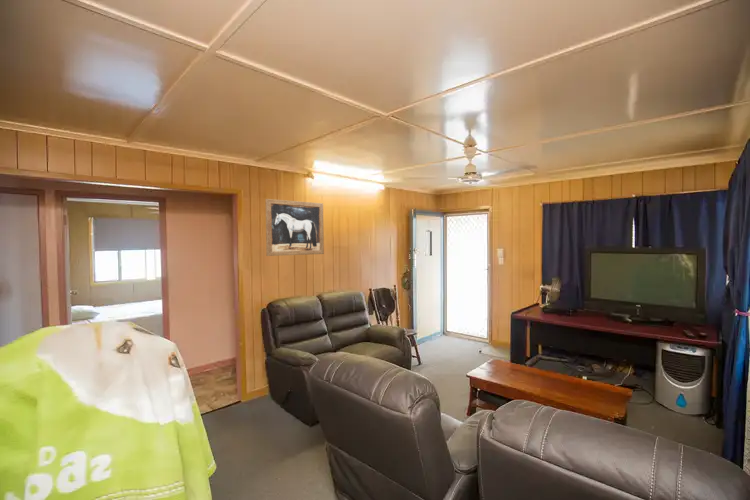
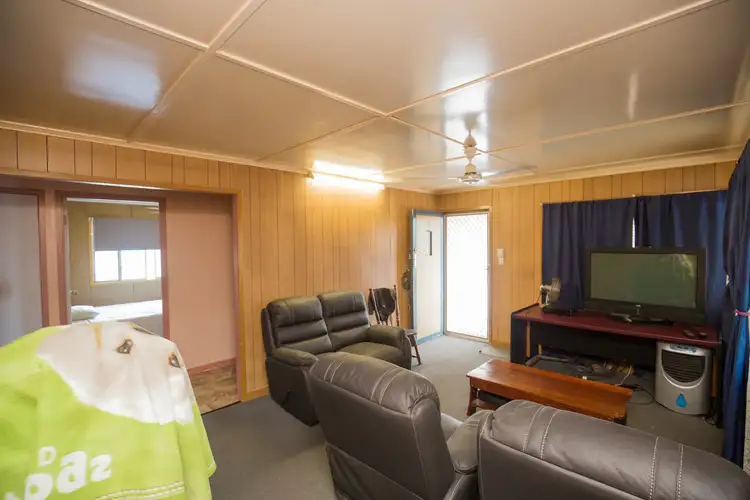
- wall art [265,198,325,257]
